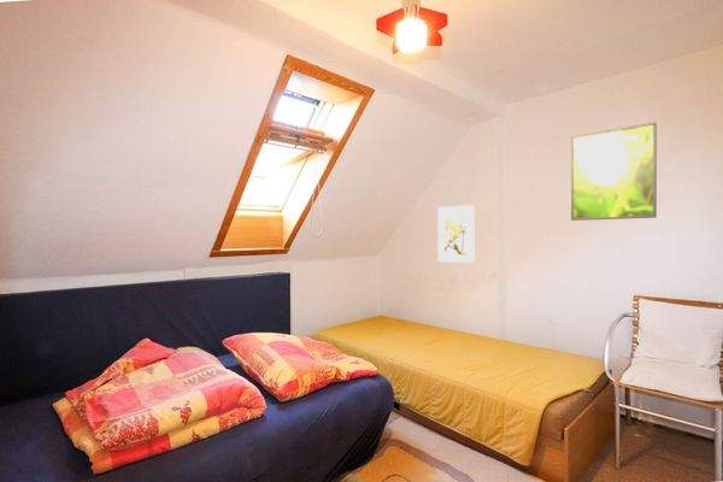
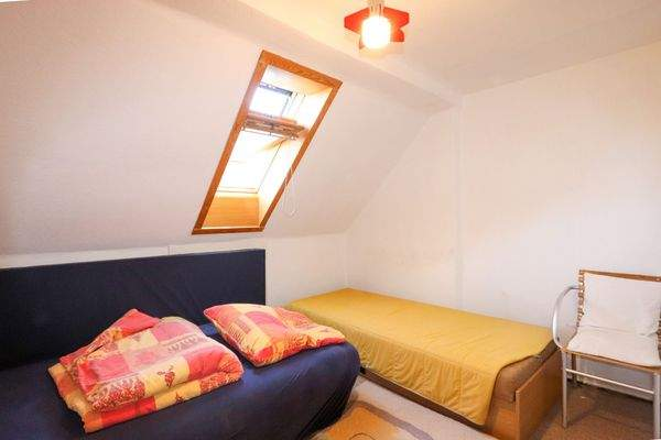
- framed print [570,122,658,222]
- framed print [437,204,475,264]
